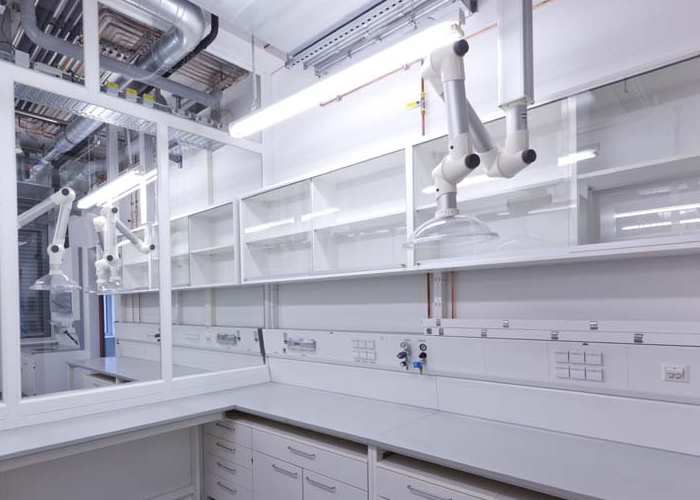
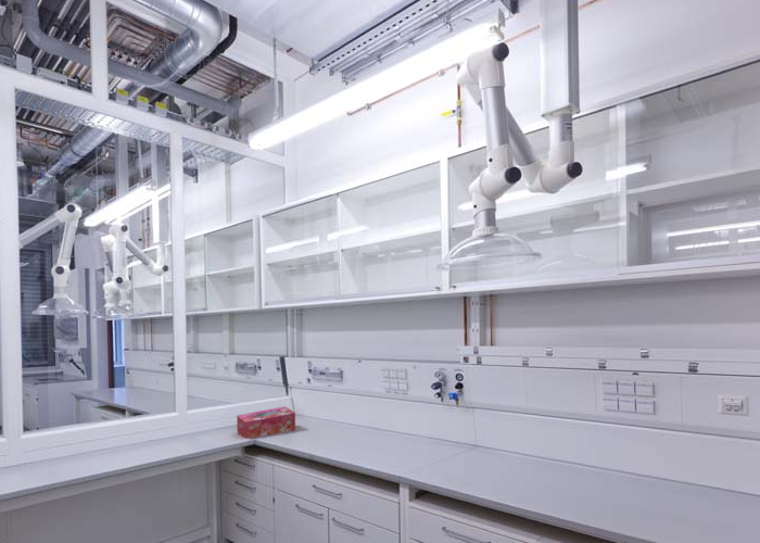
+ tissue box [236,405,296,440]
